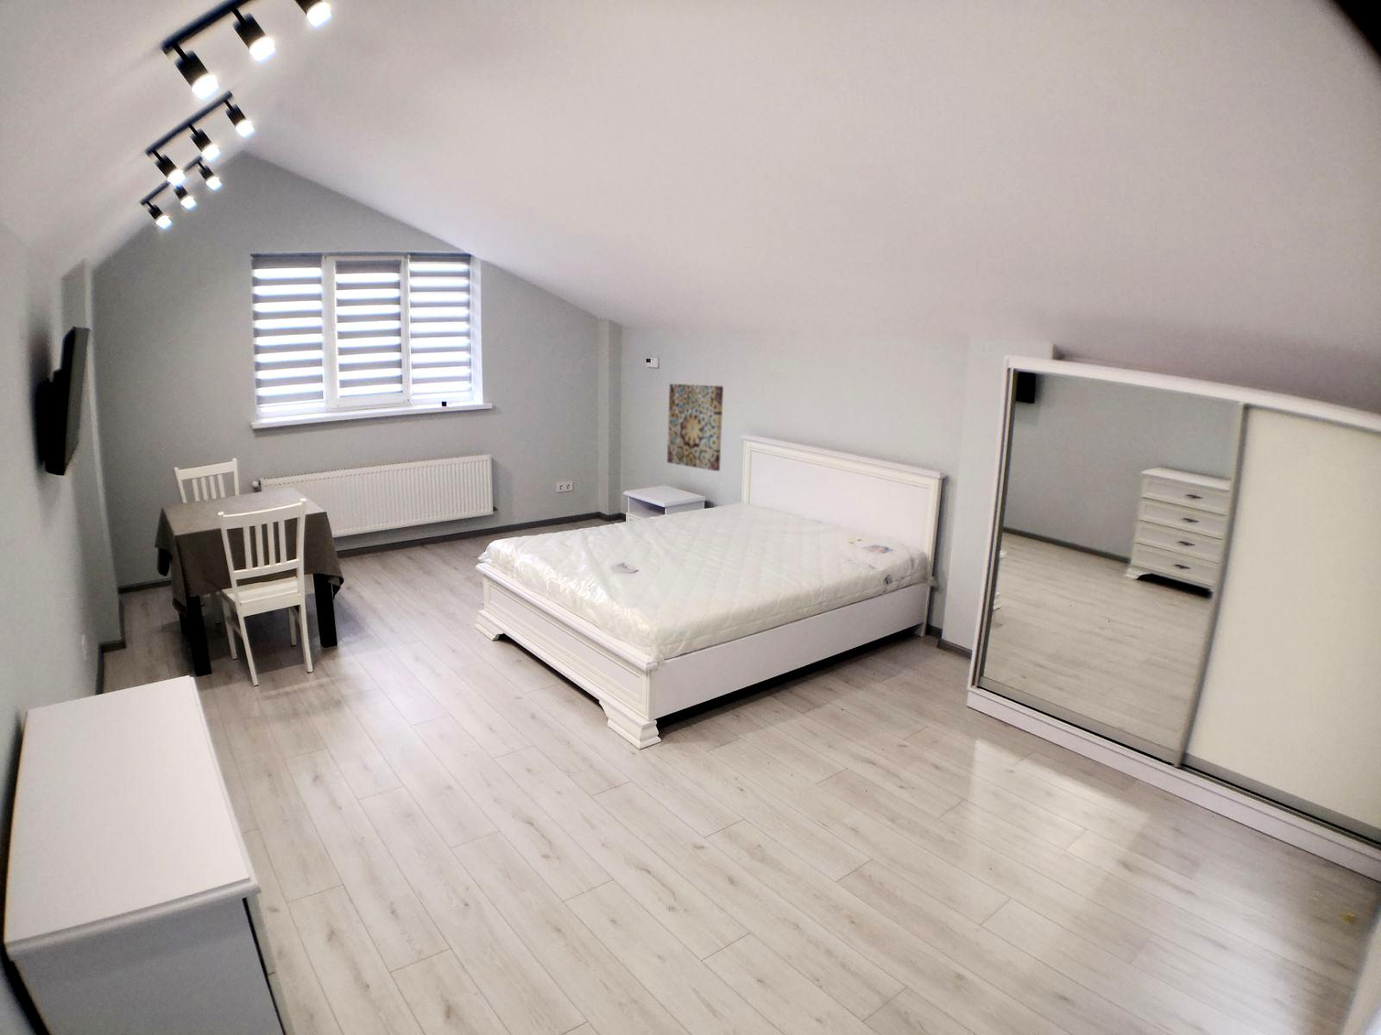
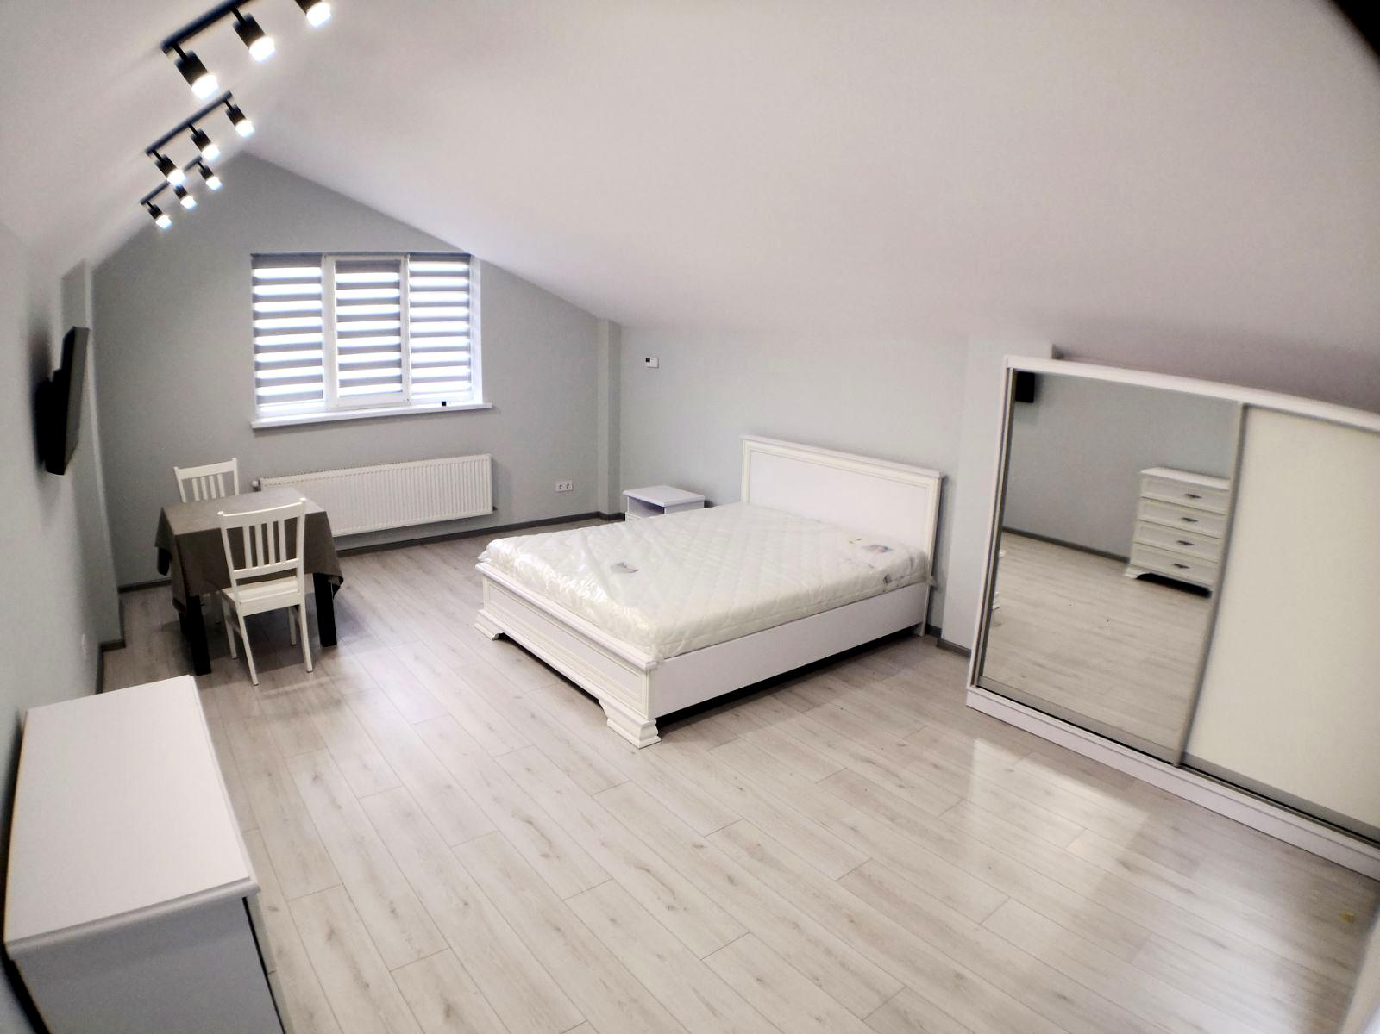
- wall art [667,383,724,472]
